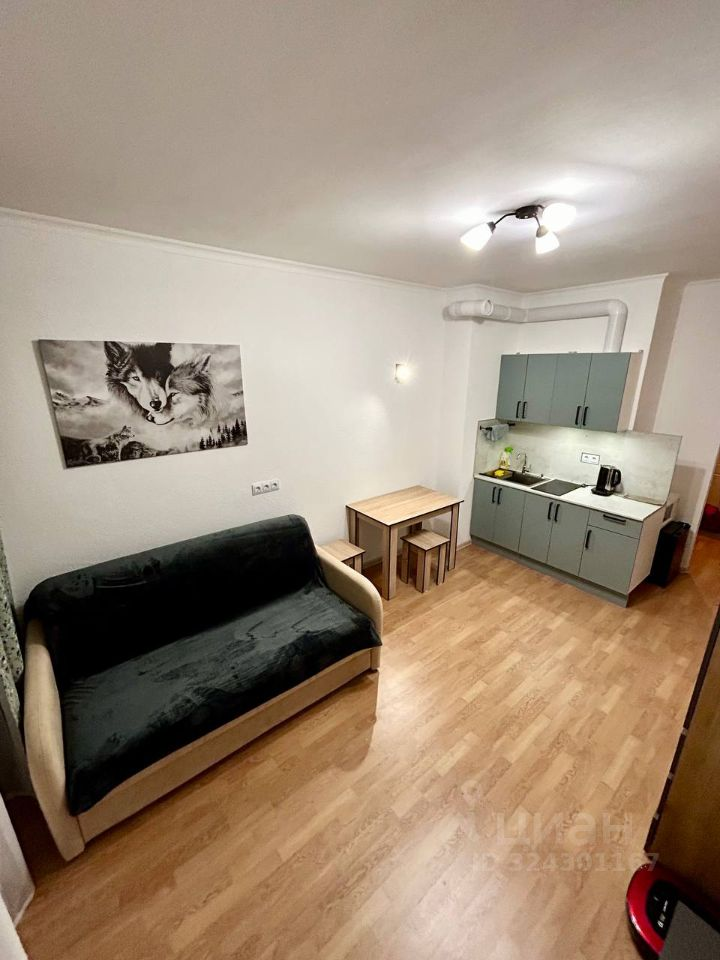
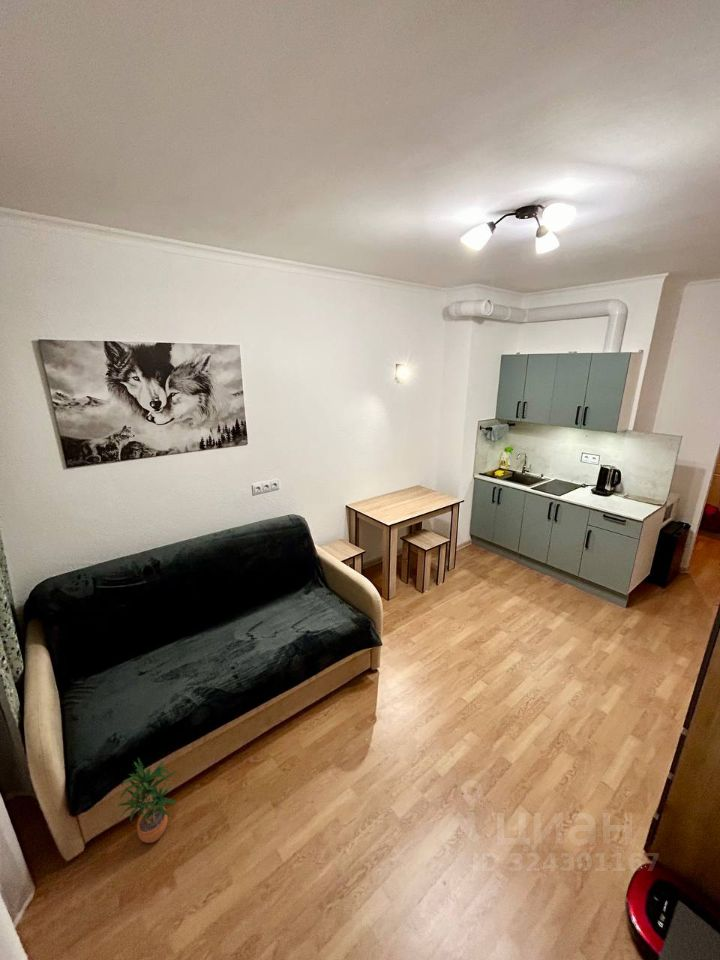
+ potted plant [117,758,179,844]
